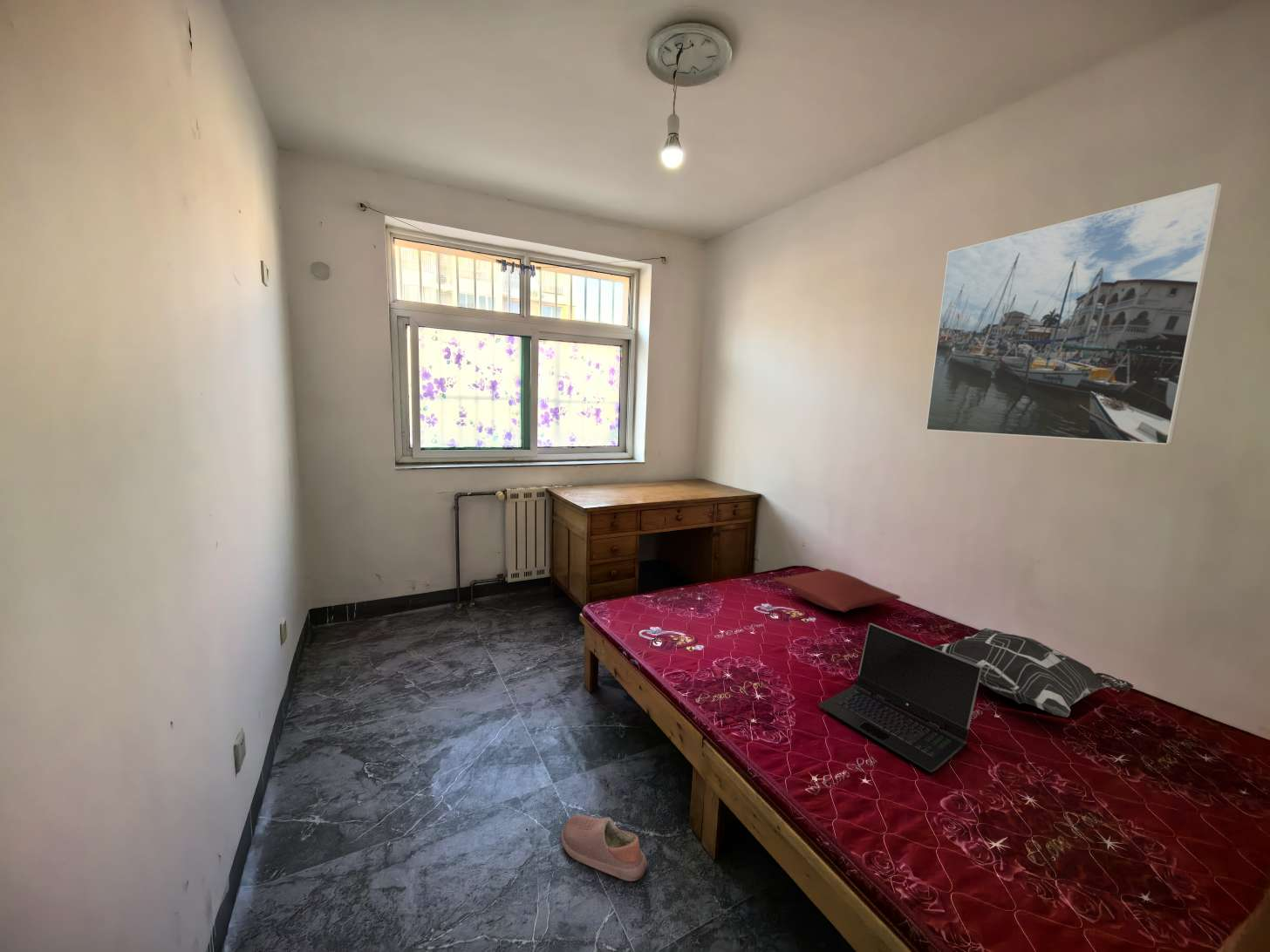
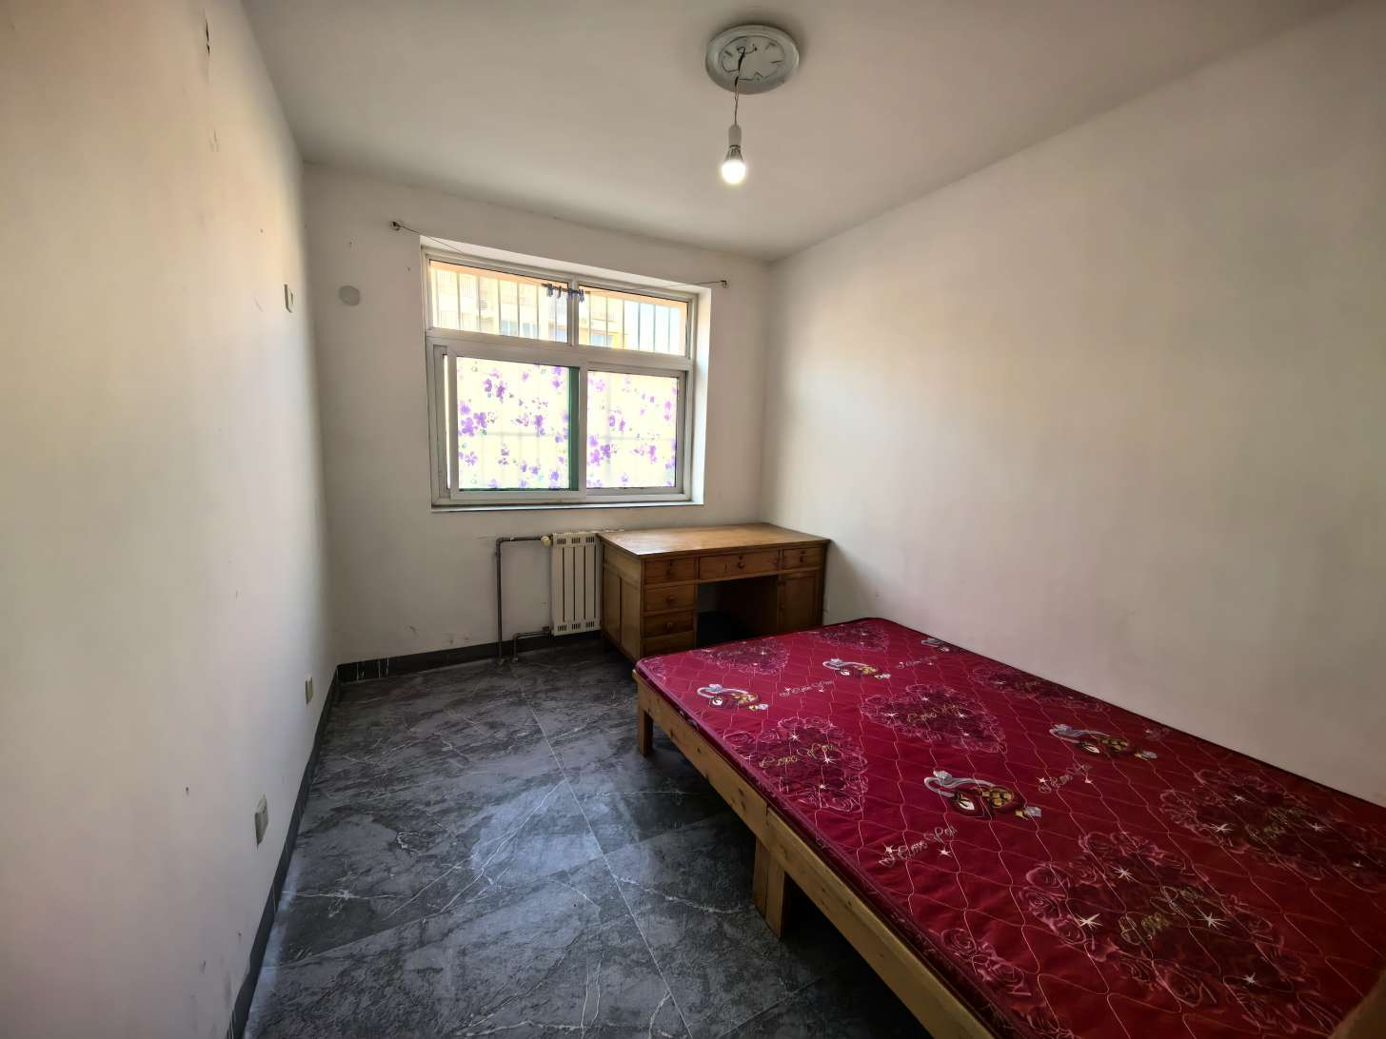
- decorative pillow [932,628,1135,718]
- laptop computer [818,622,982,773]
- shoe [561,814,648,882]
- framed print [925,182,1223,445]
- pillow [773,568,902,613]
